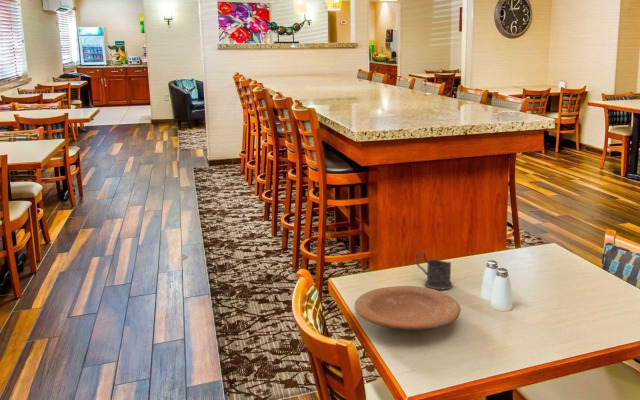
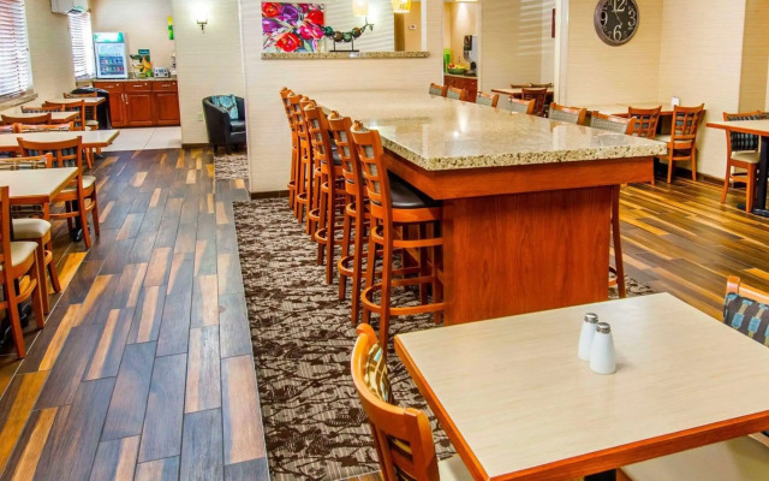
- plate [354,285,462,331]
- mug [415,251,454,291]
